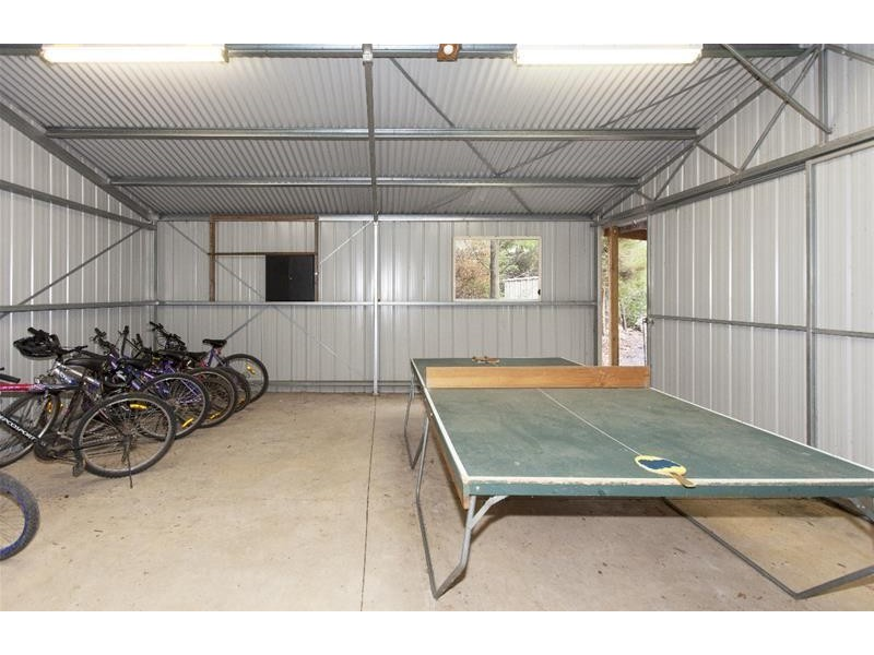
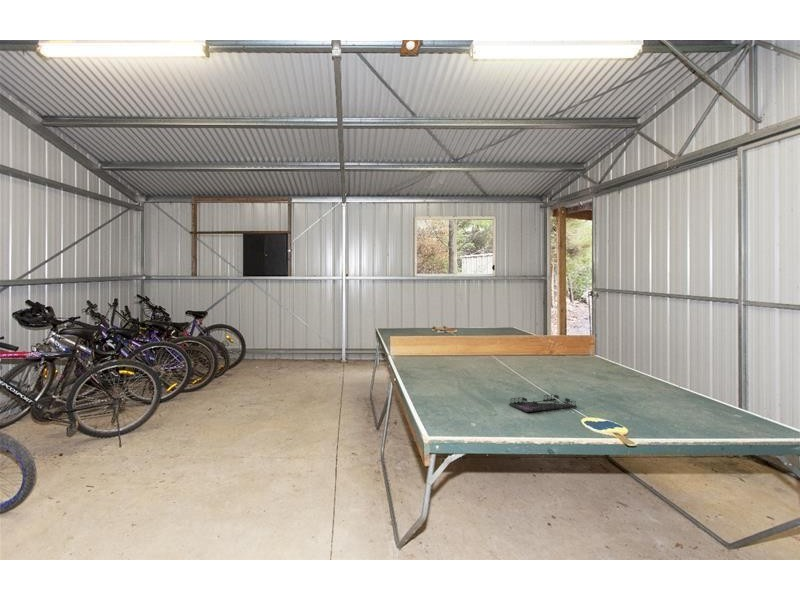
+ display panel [508,394,578,413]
